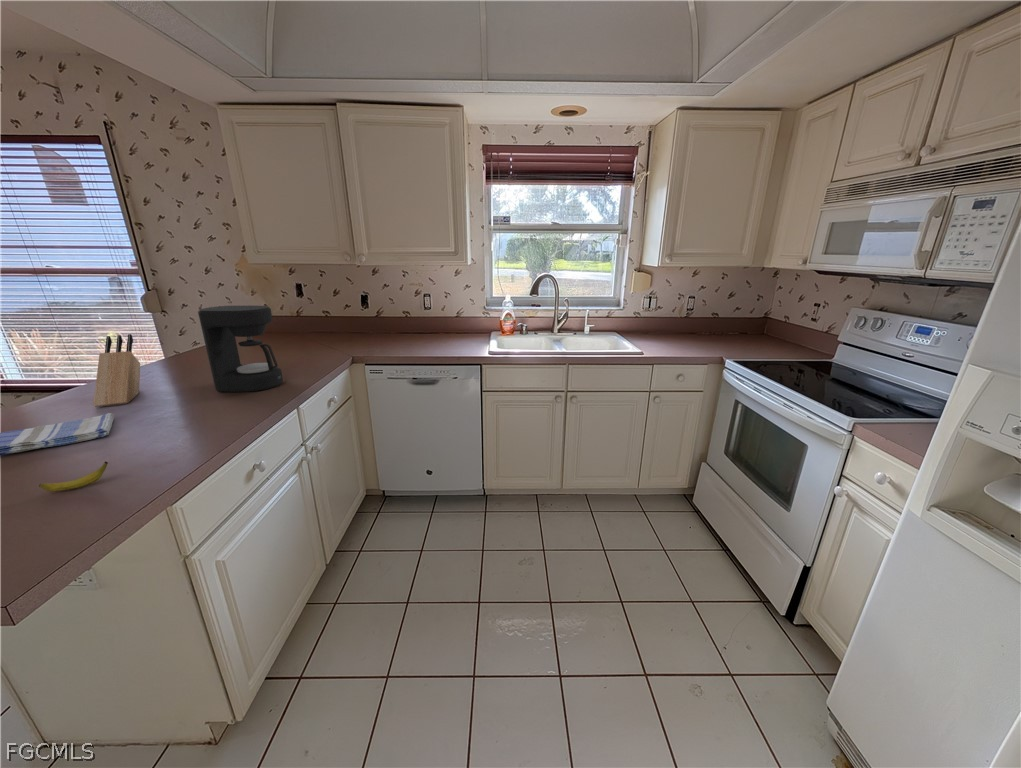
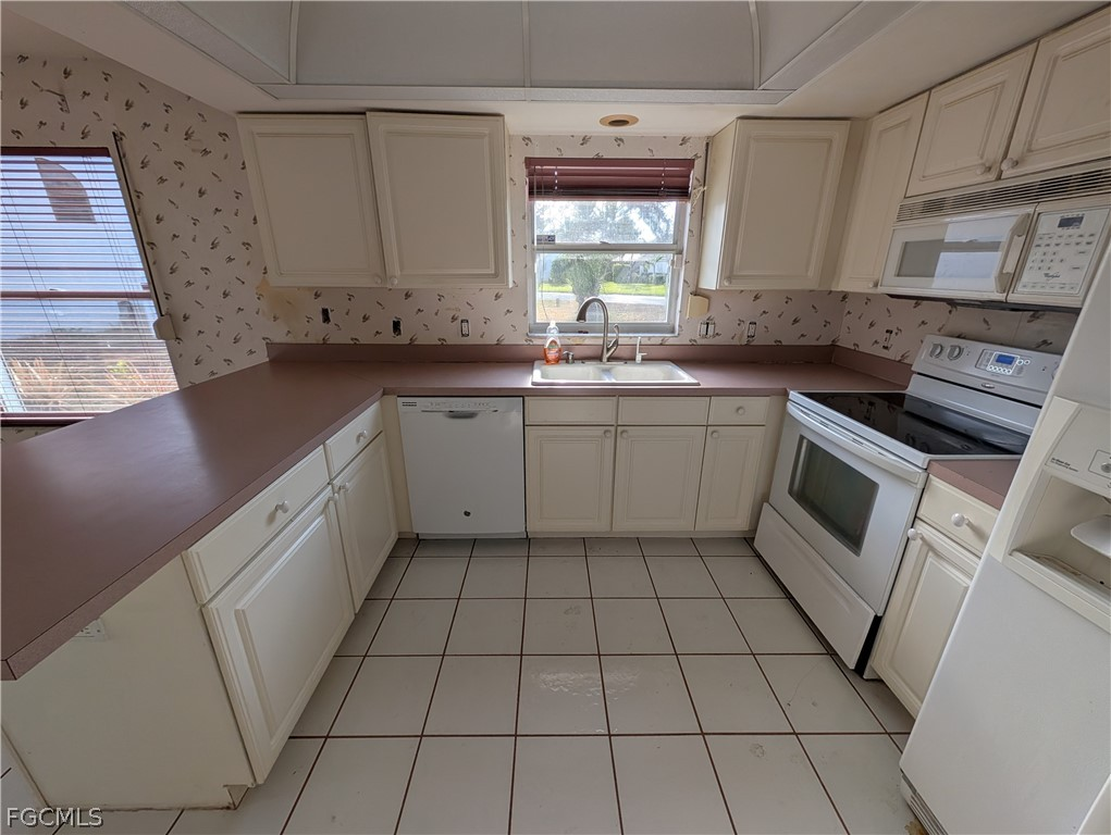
- dish towel [0,412,115,457]
- coffee maker [197,305,284,393]
- knife block [92,333,141,408]
- banana [38,461,109,492]
